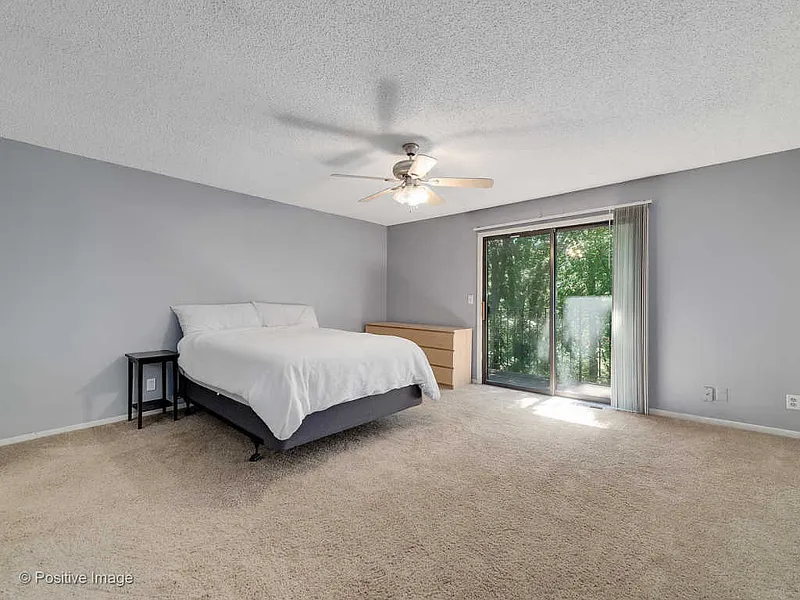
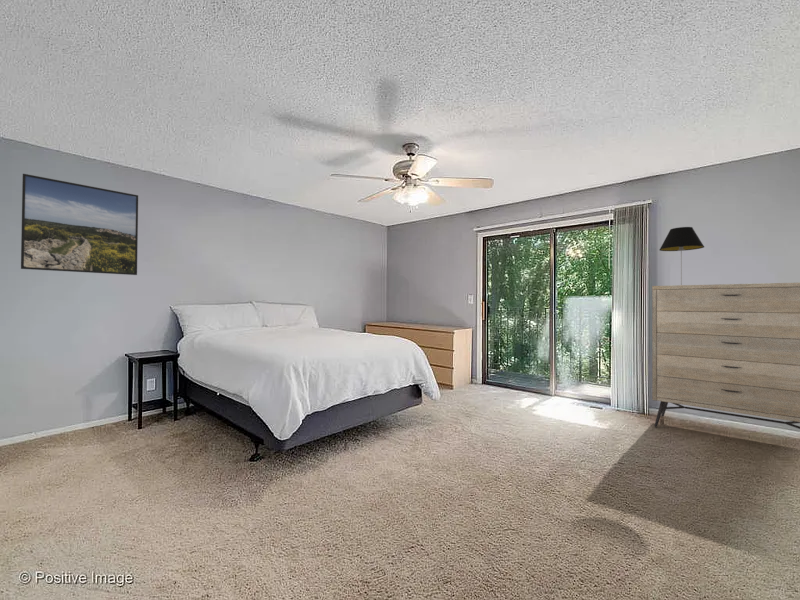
+ table lamp [659,226,705,285]
+ dresser [651,281,800,430]
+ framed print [20,173,139,276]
